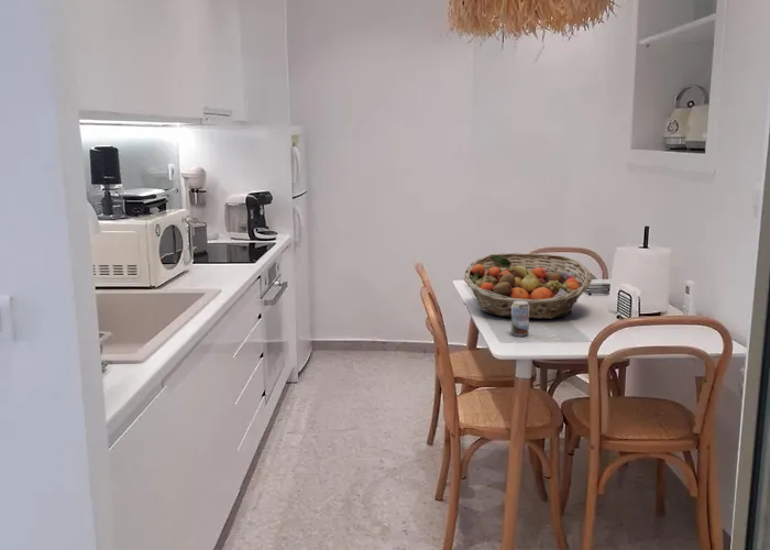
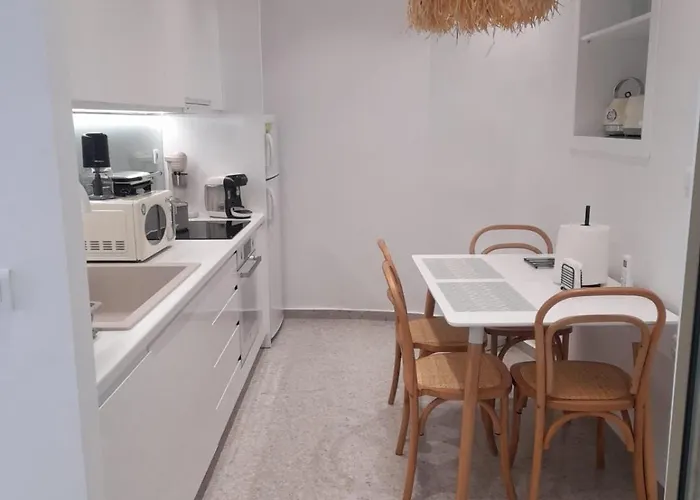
- beverage can [510,301,530,337]
- fruit basket [463,252,593,320]
